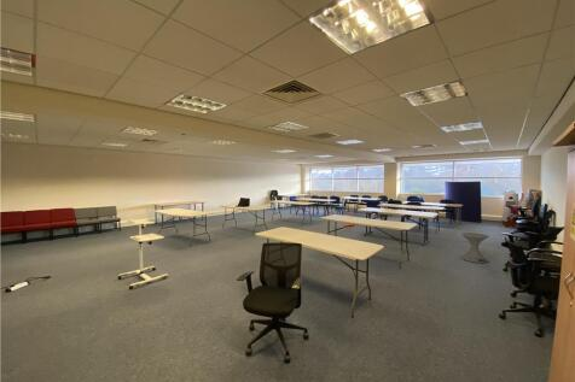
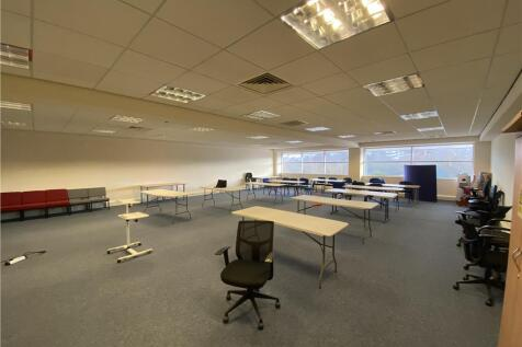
- side table [460,231,489,264]
